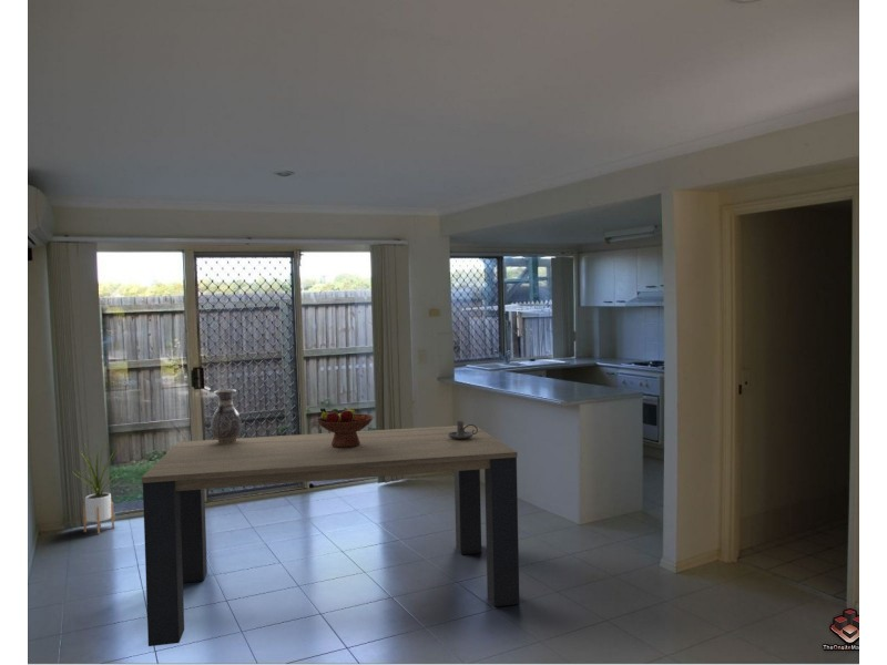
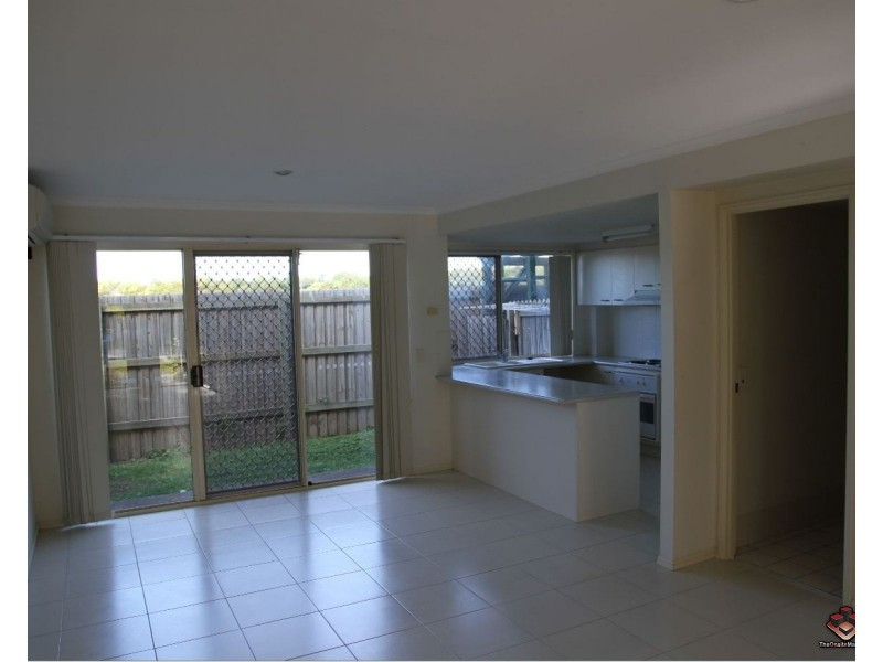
- vase [210,389,243,443]
- house plant [73,440,125,535]
- fruit bowl [315,407,375,448]
- dining table [141,424,520,647]
- candle holder [448,420,478,439]
